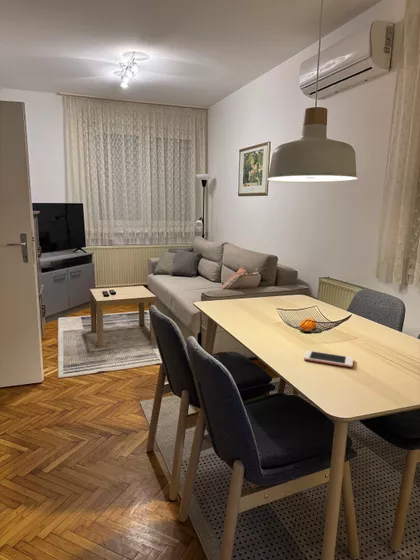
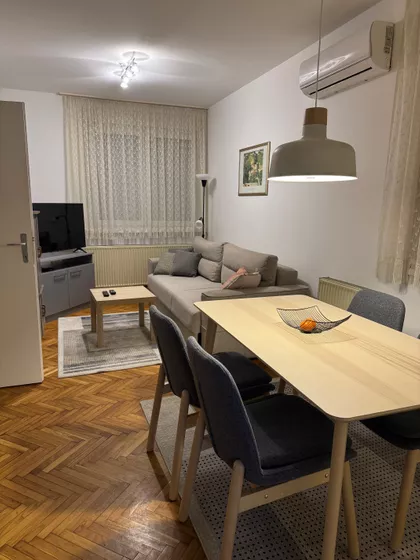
- cell phone [303,350,354,368]
